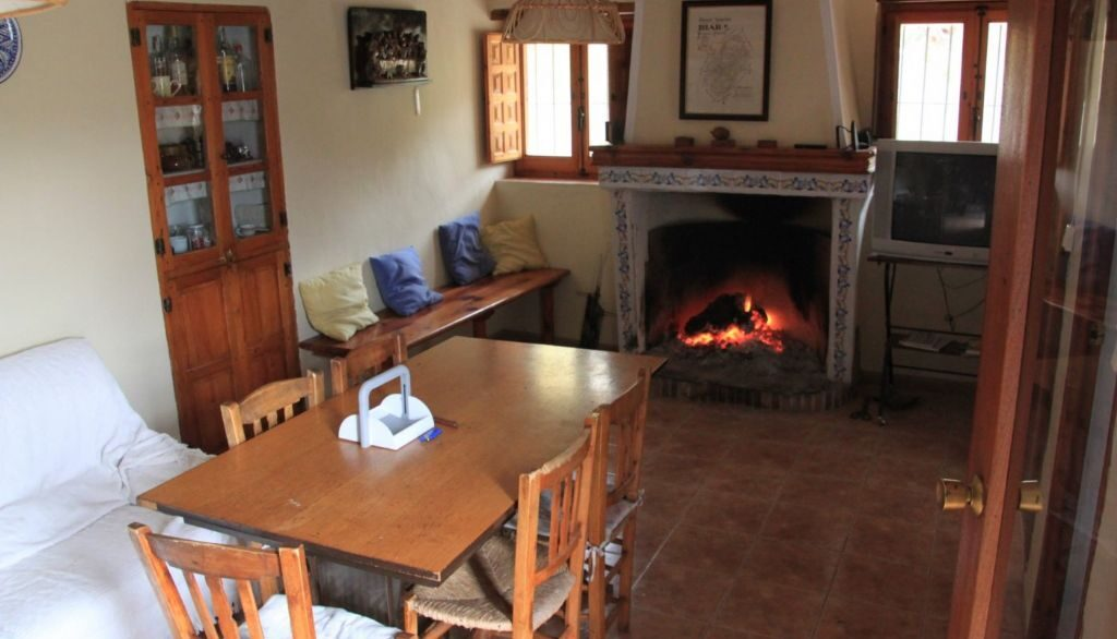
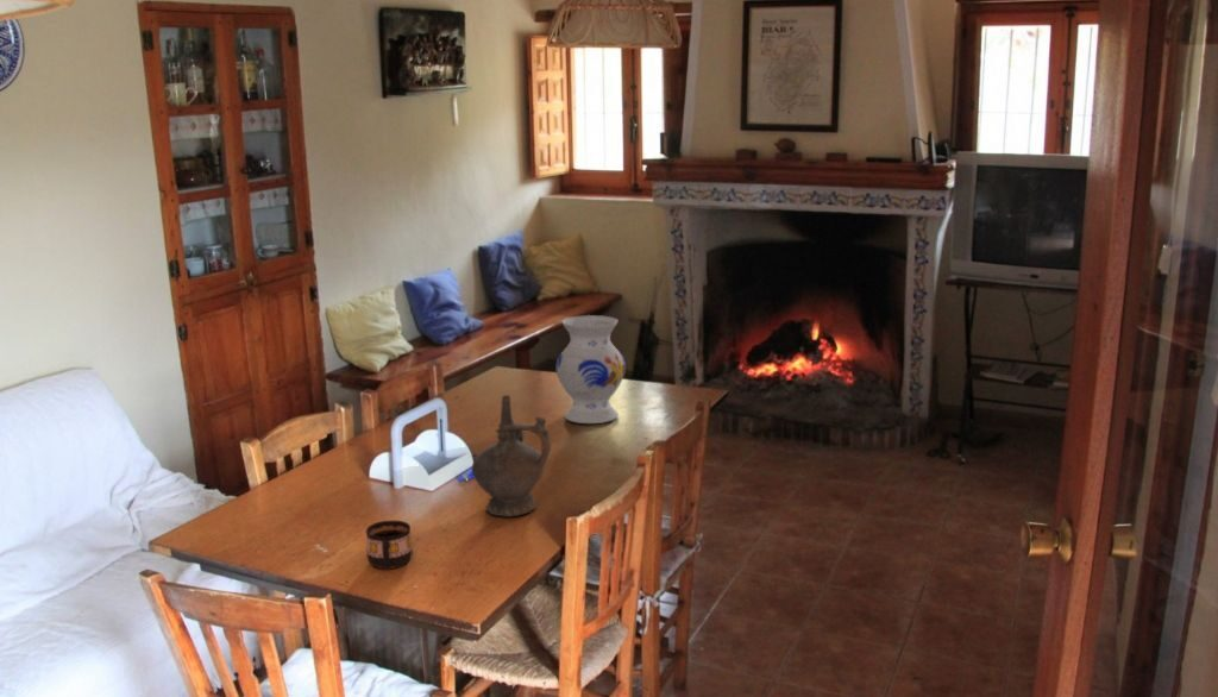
+ vase [554,314,627,425]
+ cup [365,520,414,570]
+ ceremonial vessel [471,394,552,517]
